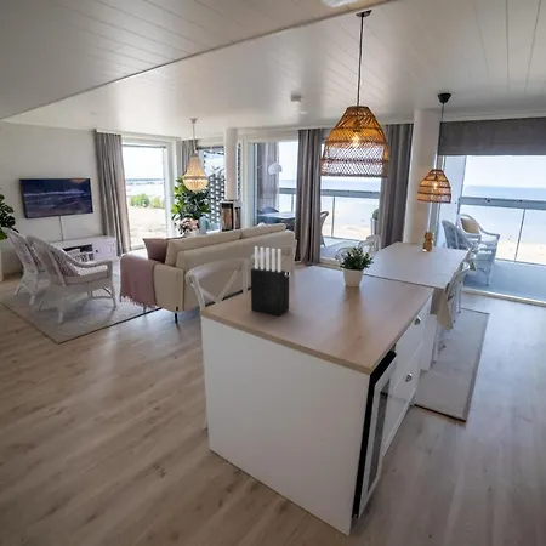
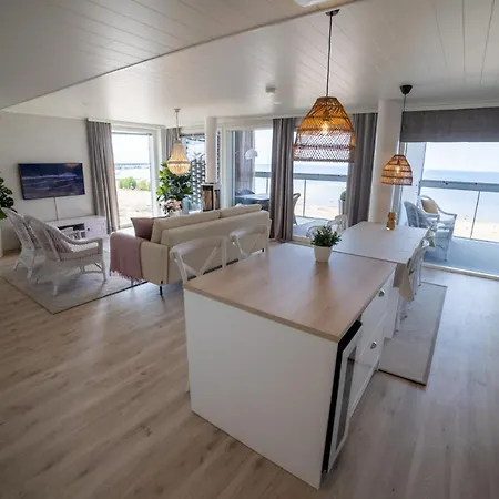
- knife block [250,245,290,317]
